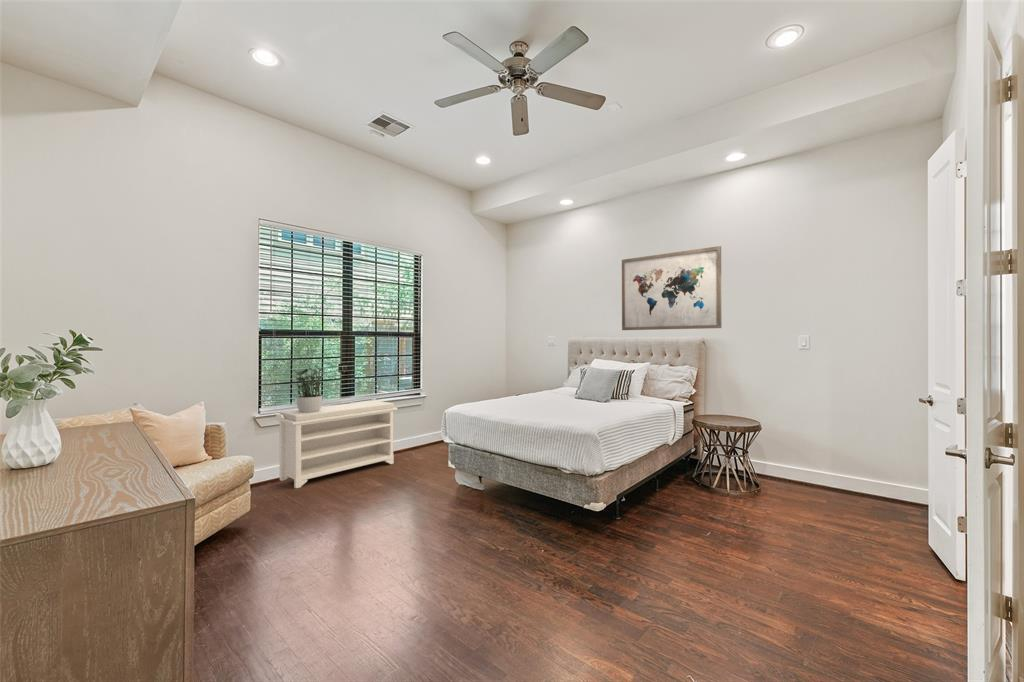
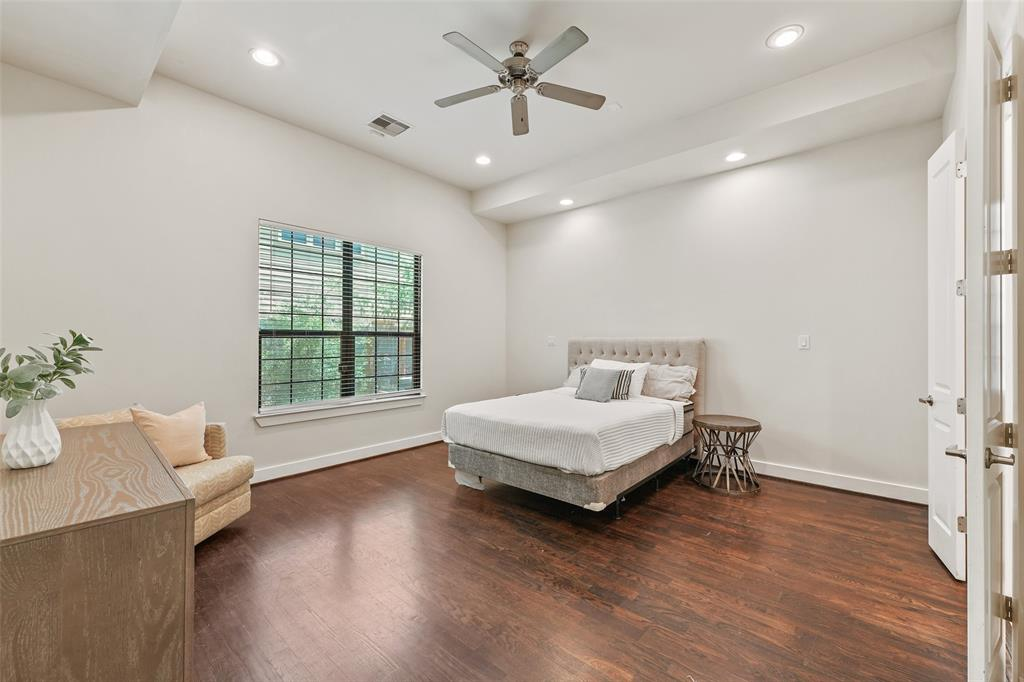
- wall art [621,245,723,331]
- potted plant [291,364,326,413]
- bench [275,400,398,489]
